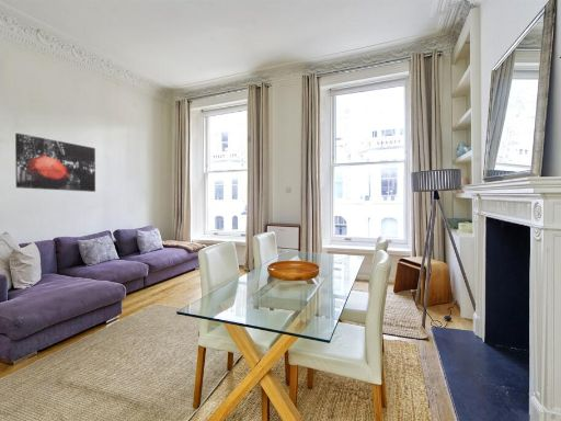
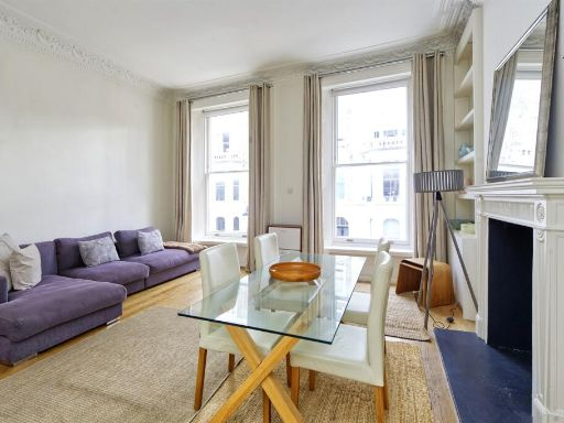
- wall art [14,133,96,193]
